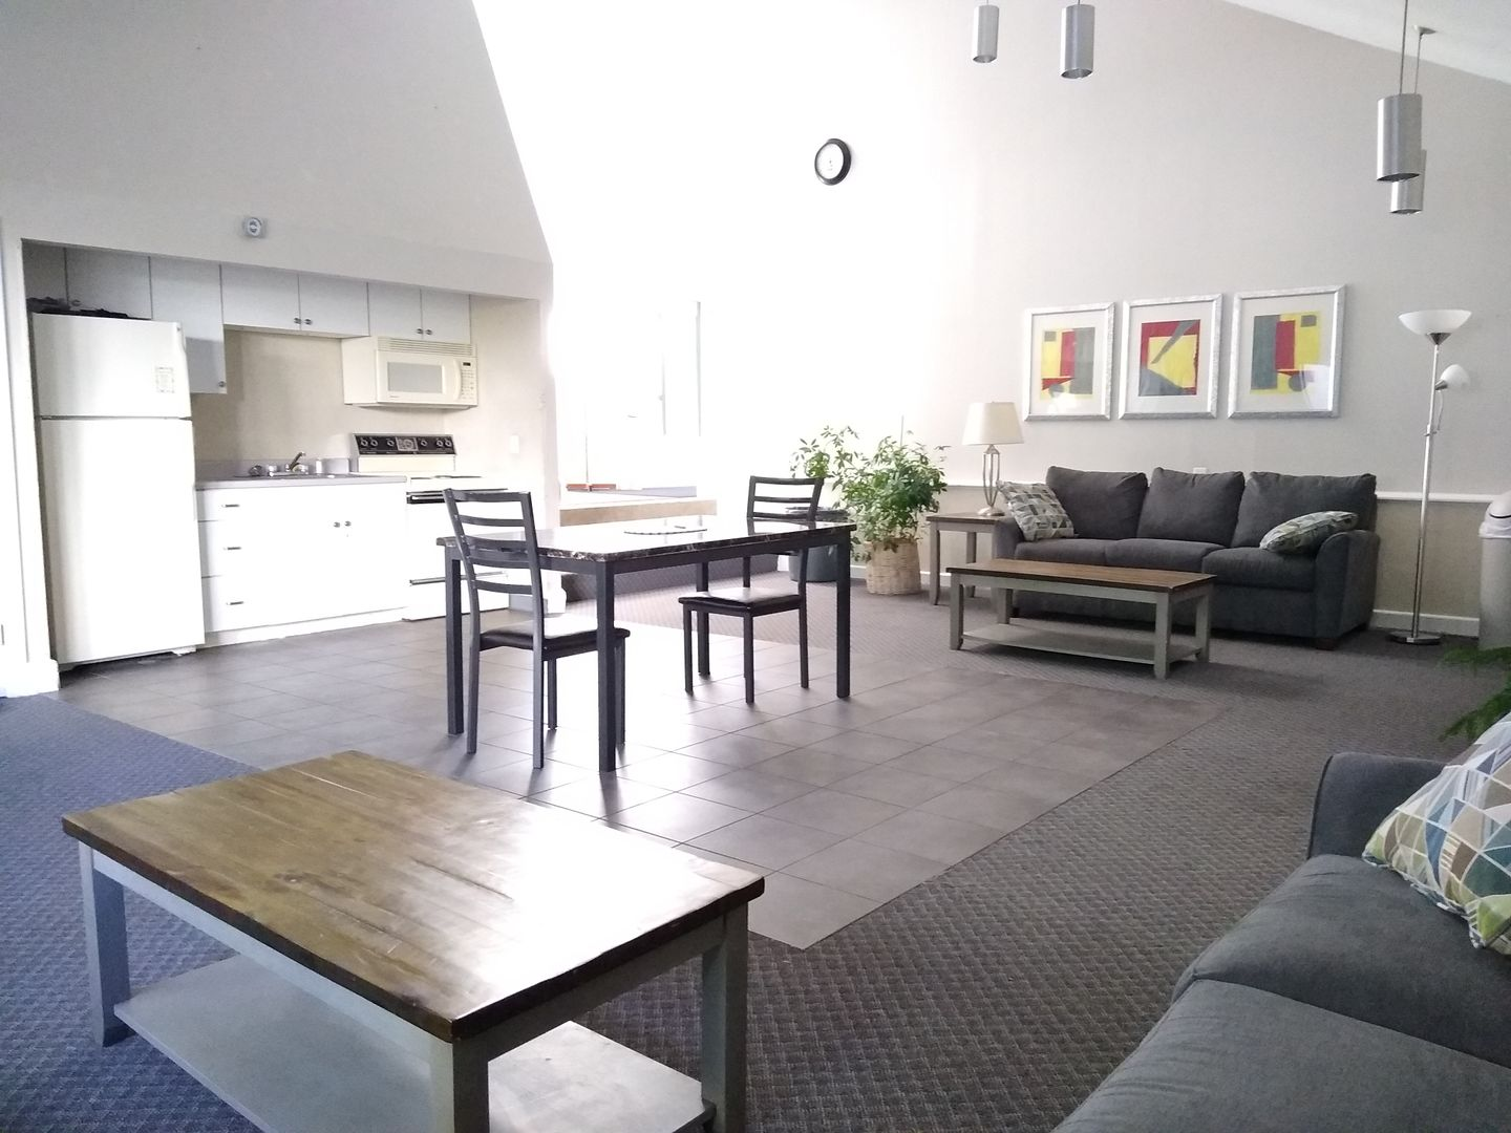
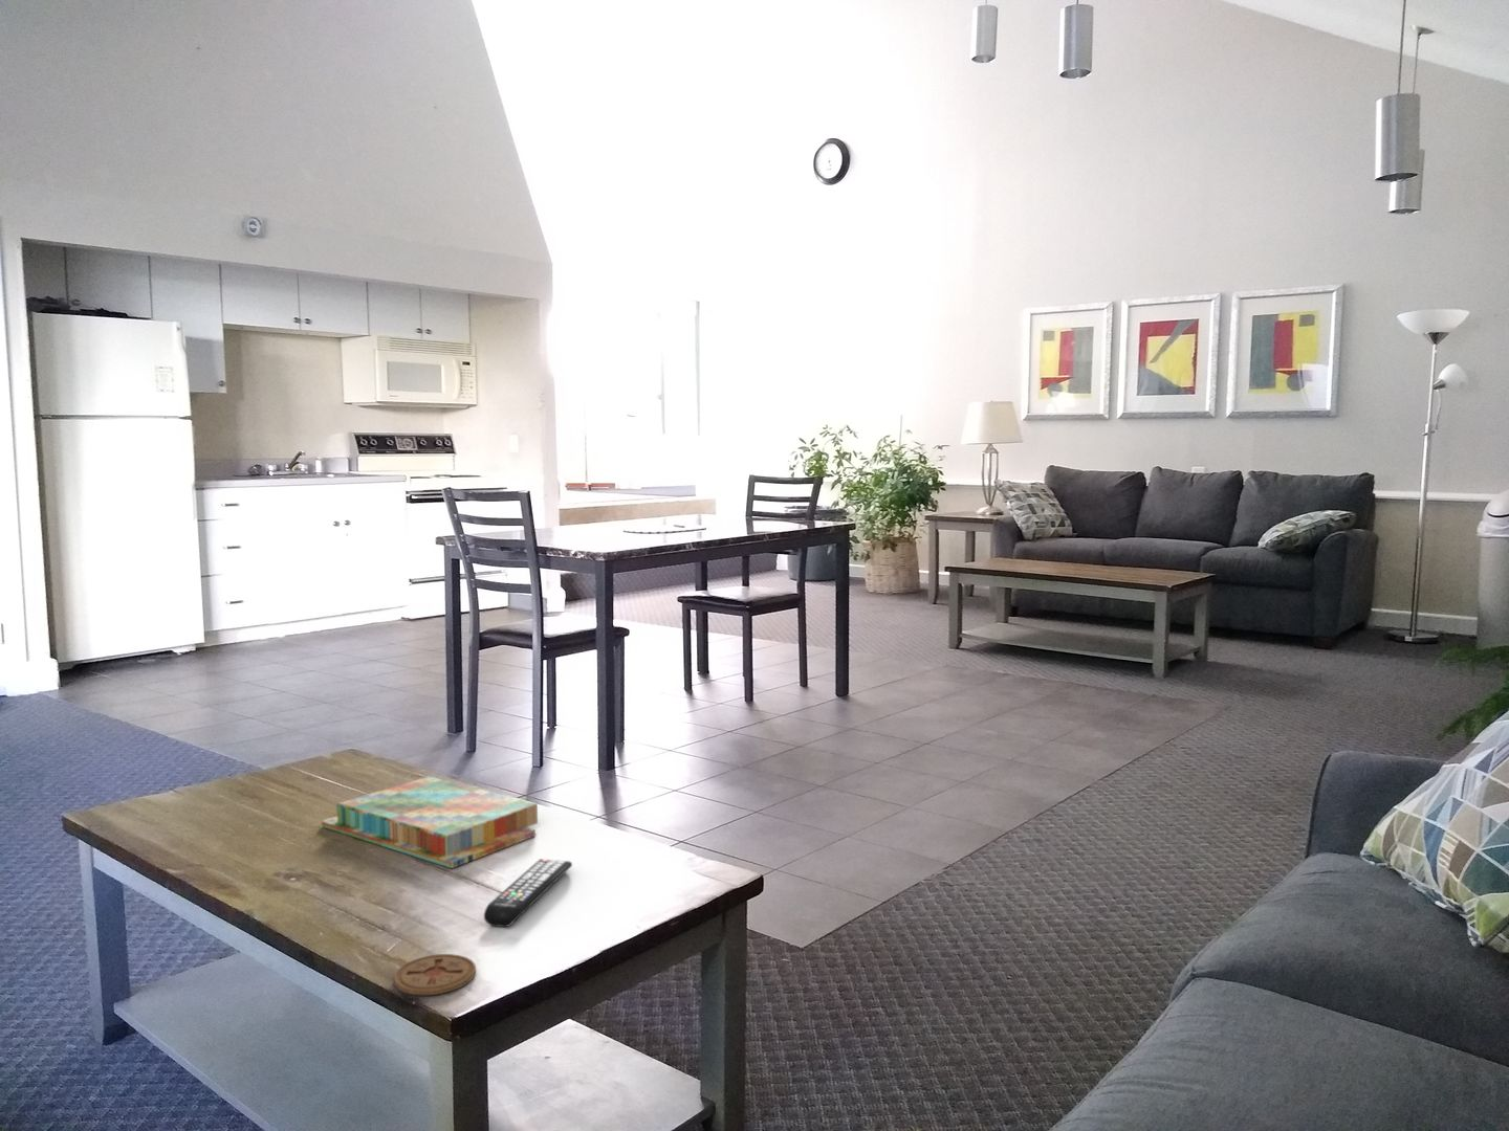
+ remote control [484,858,573,928]
+ board game [321,775,538,870]
+ coaster [393,953,476,996]
